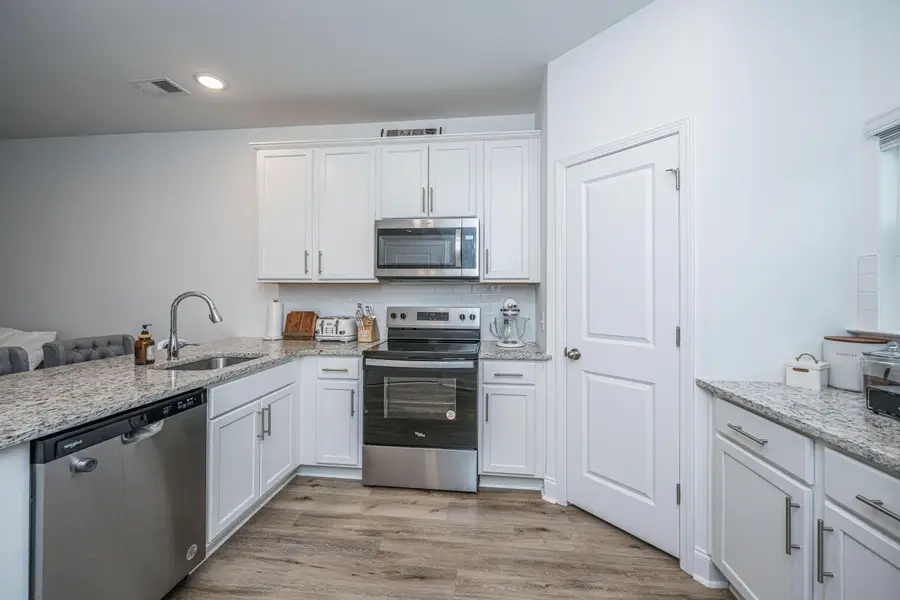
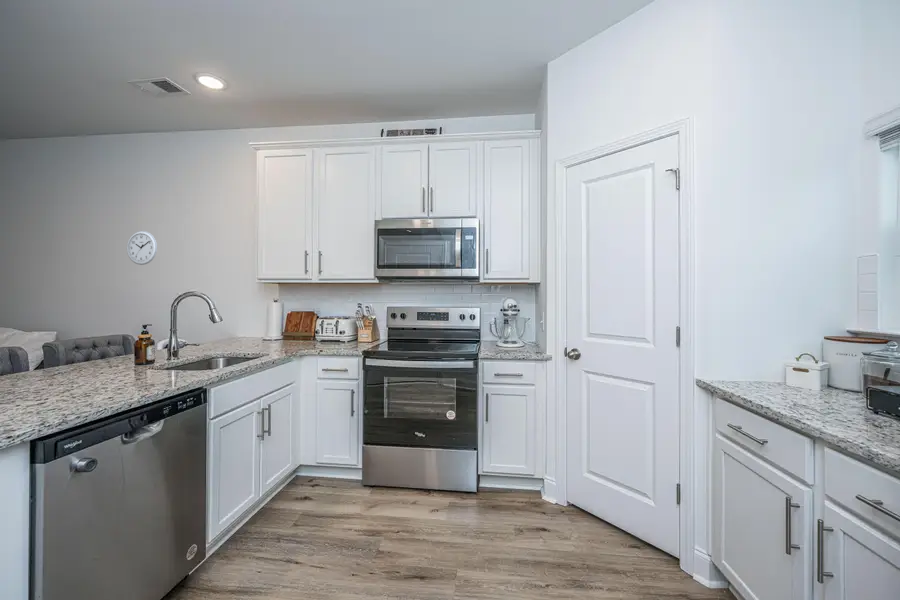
+ wall clock [126,230,158,266]
